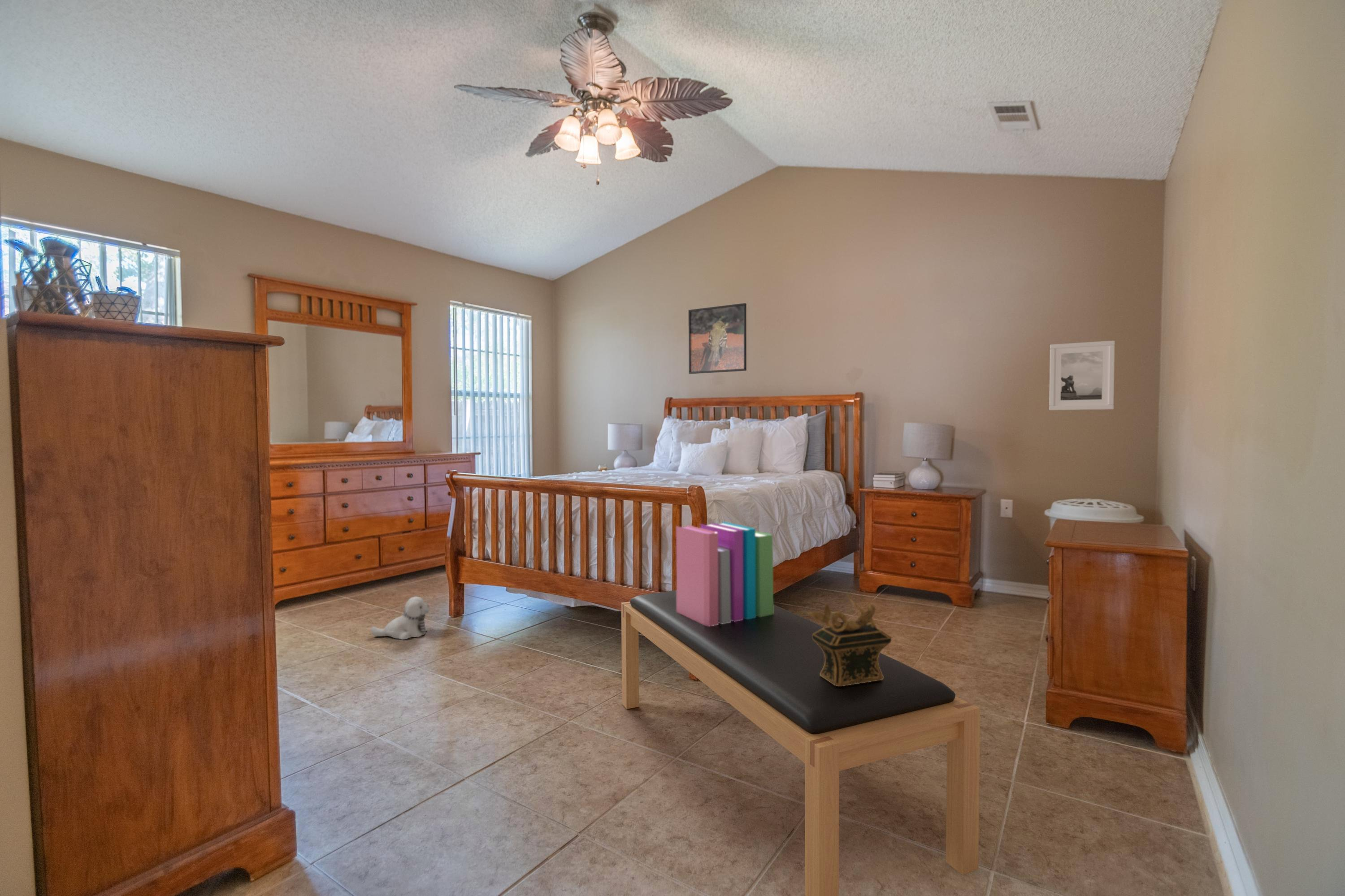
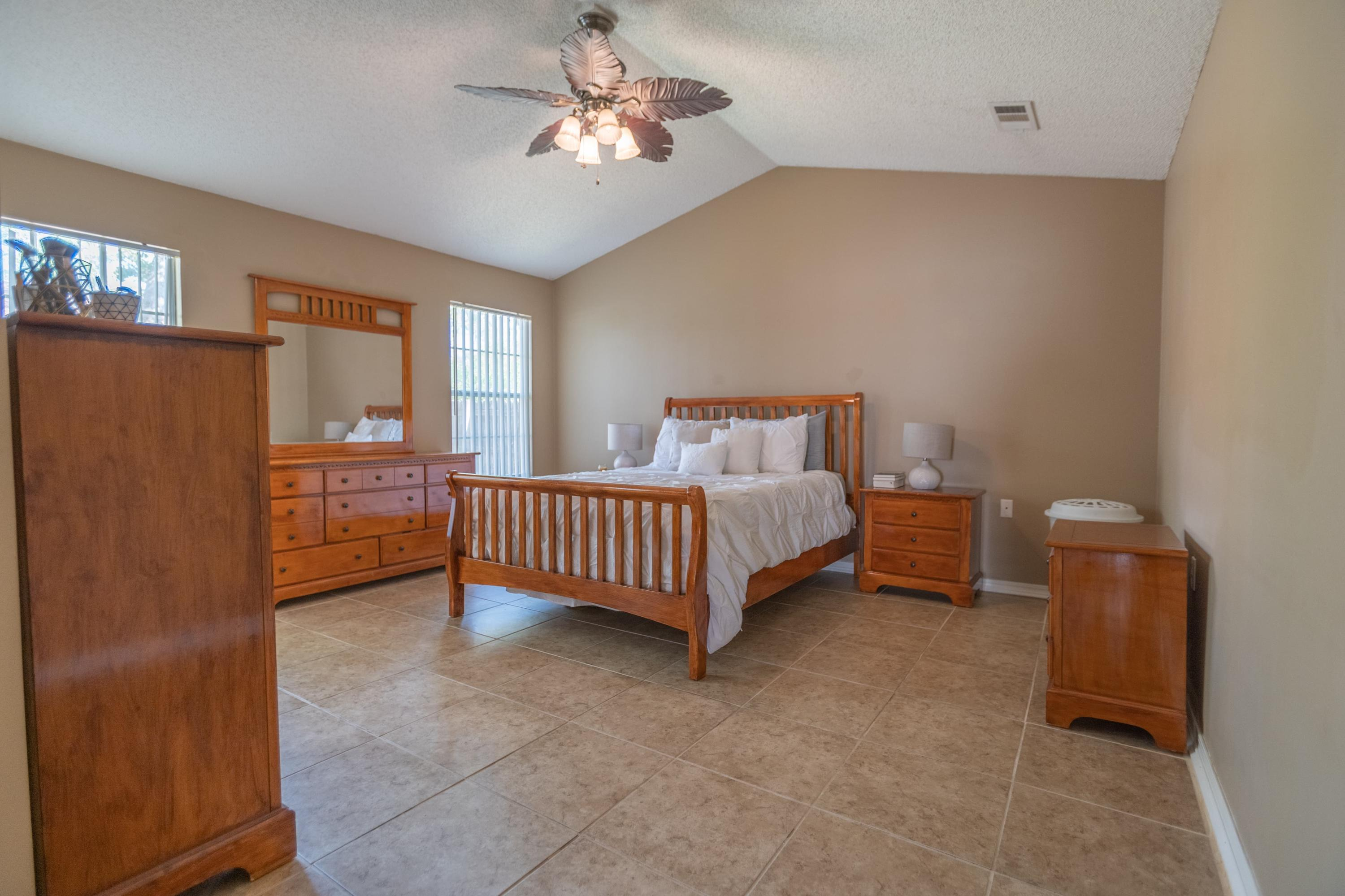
- decorative box [807,592,892,686]
- plush toy [370,596,430,640]
- bench [621,590,981,896]
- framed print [1049,340,1115,411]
- books [676,521,774,626]
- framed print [688,303,747,374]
